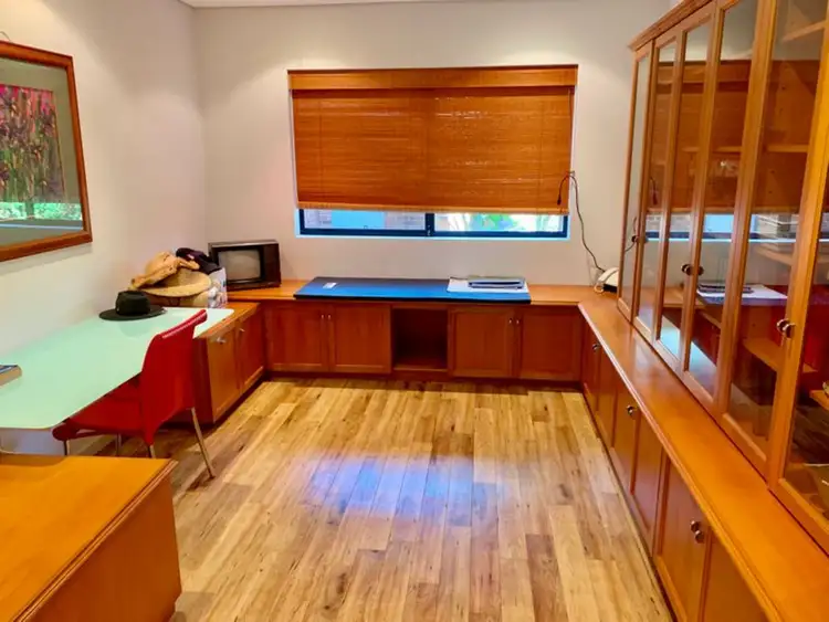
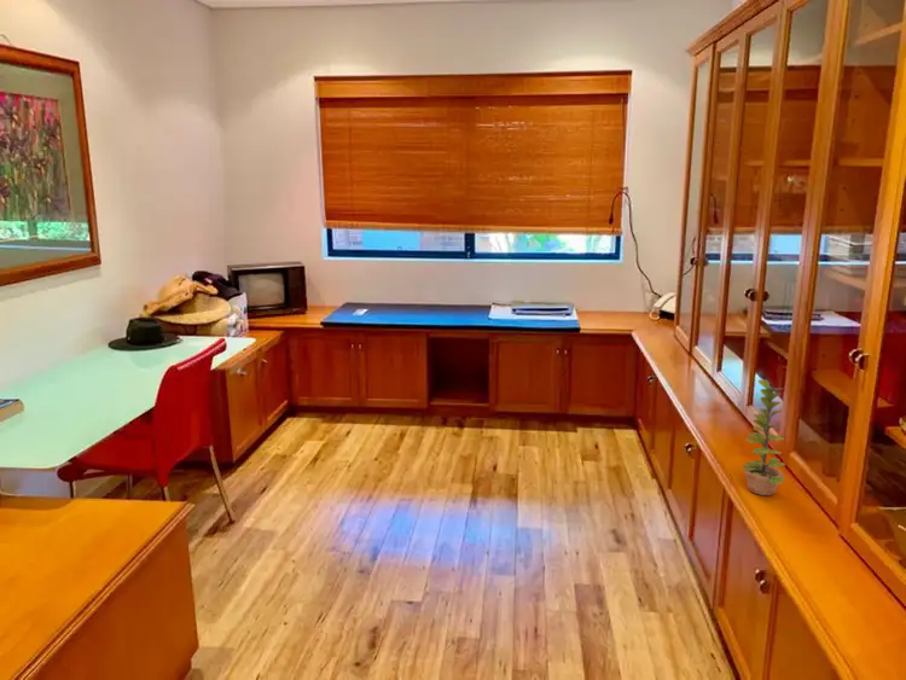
+ plant [741,379,786,496]
